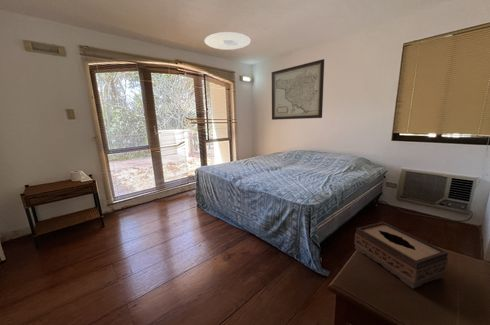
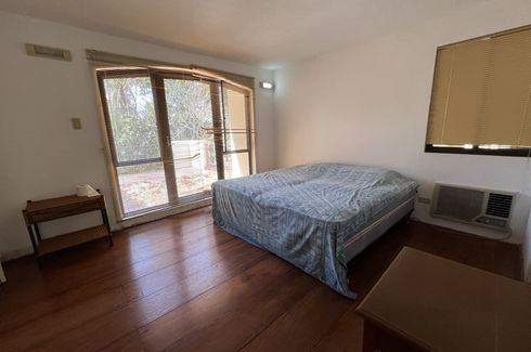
- ceiling light [204,31,252,51]
- tissue box [354,221,449,290]
- wall art [271,58,325,121]
